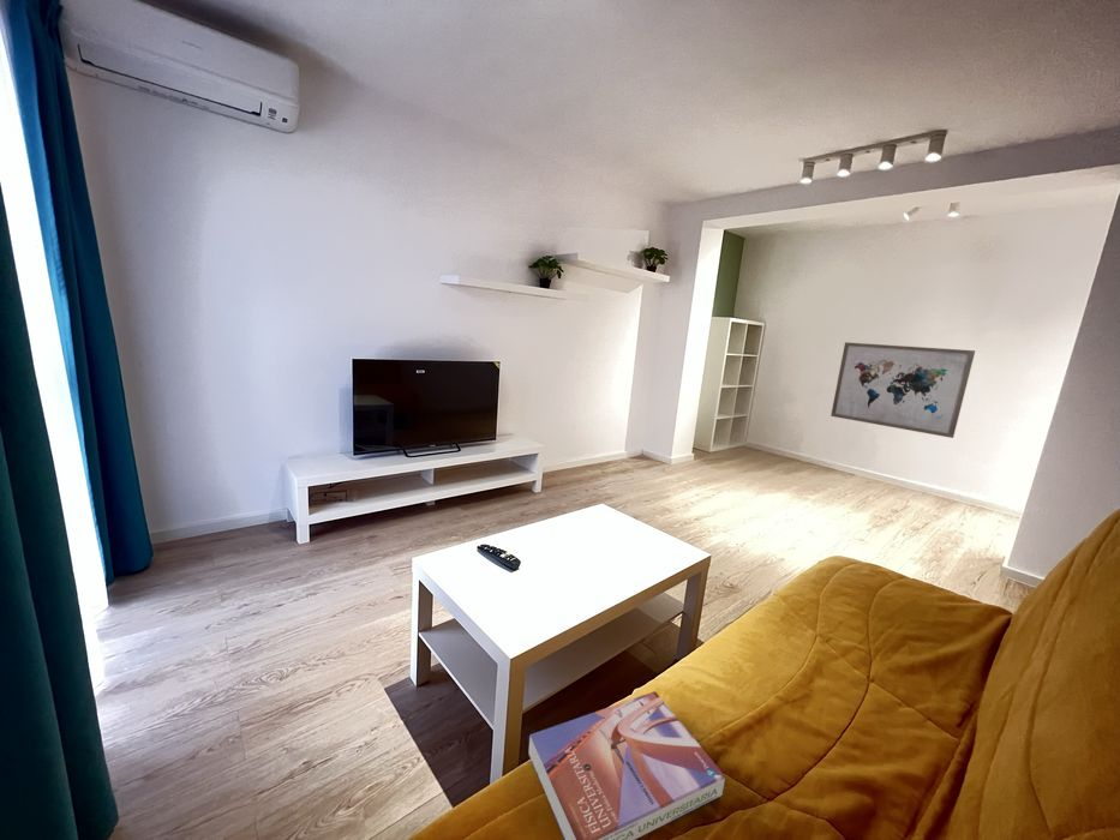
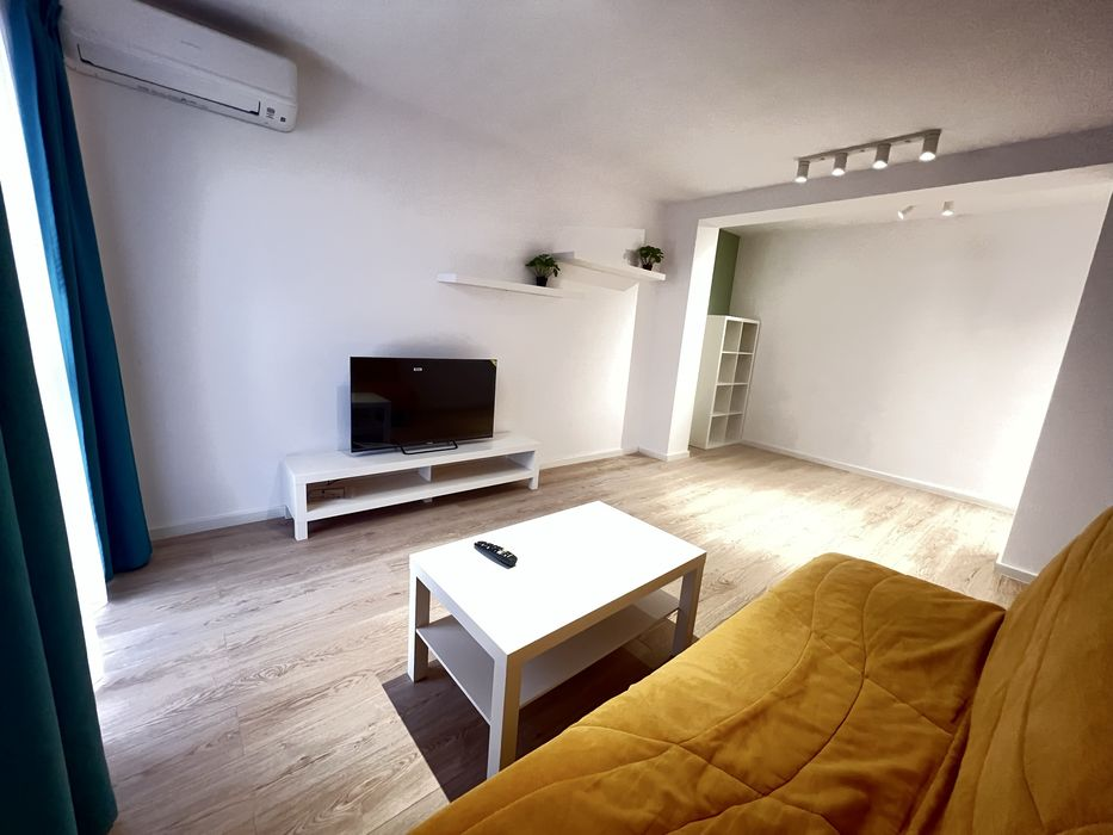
- textbook [528,690,726,840]
- wall art [829,341,976,439]
